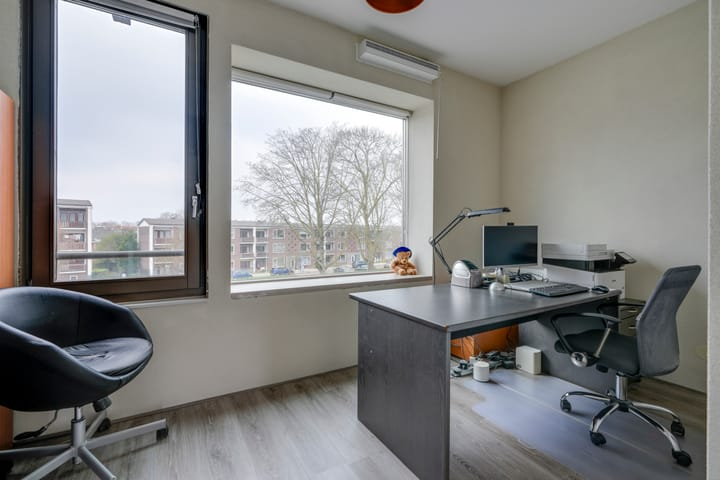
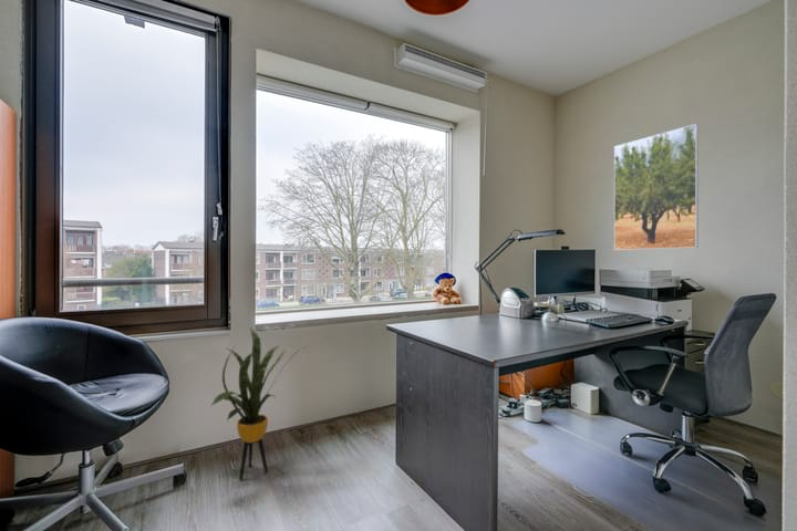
+ house plant [209,326,308,481]
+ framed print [613,123,700,251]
